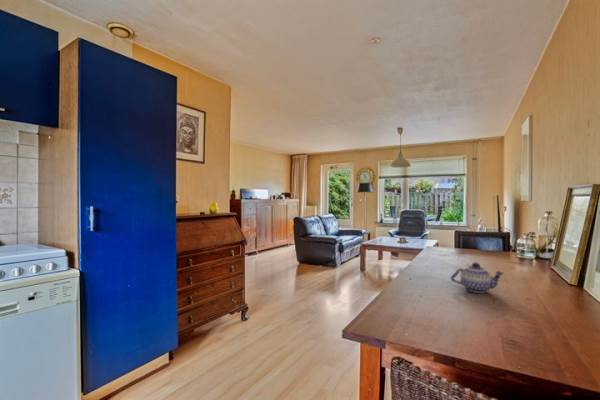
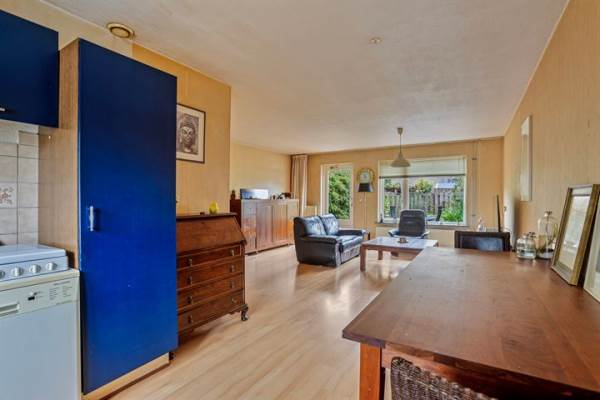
- teapot [450,261,505,294]
